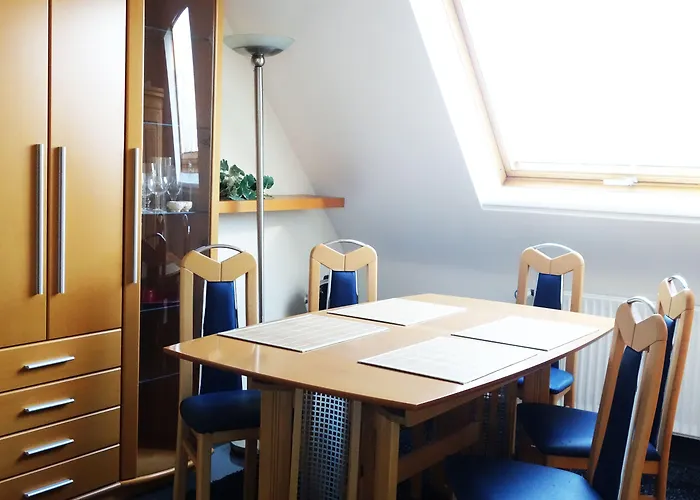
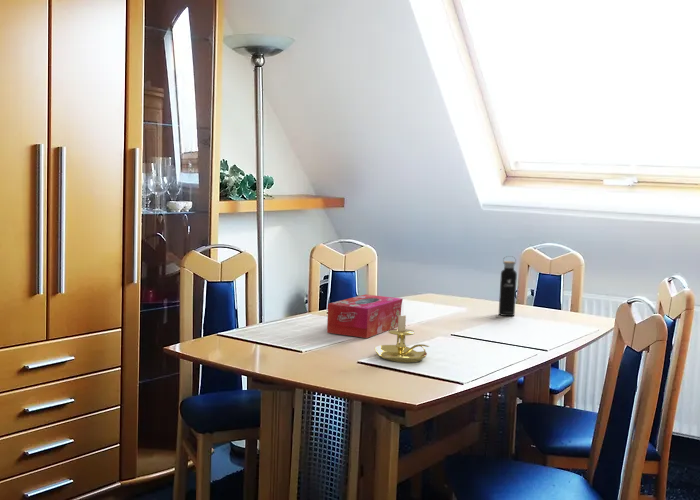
+ tissue box [326,293,404,339]
+ water bottle [498,255,518,317]
+ candle holder [374,299,431,364]
